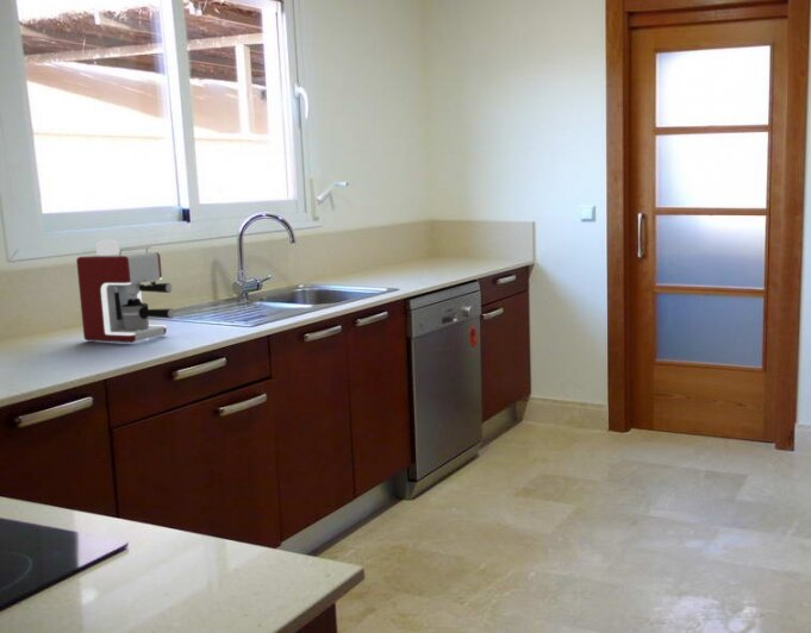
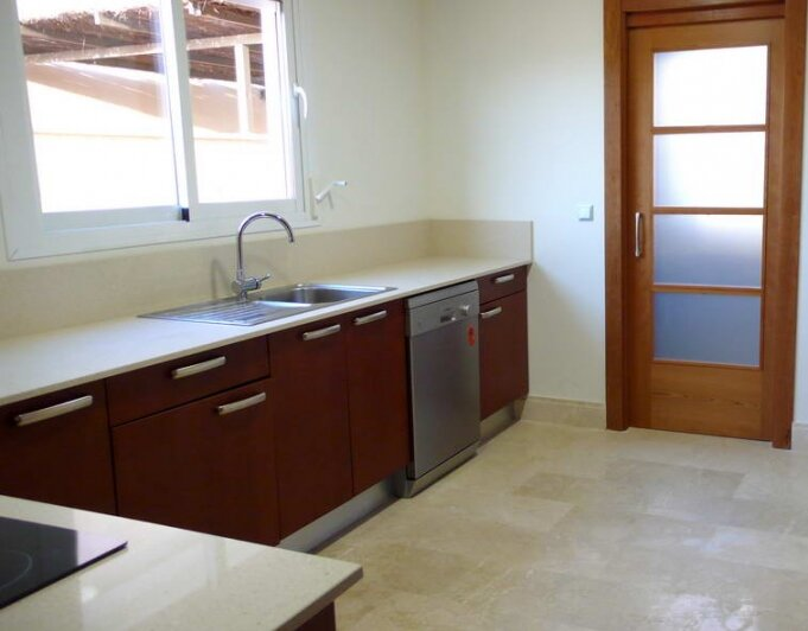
- coffee maker [75,238,175,344]
